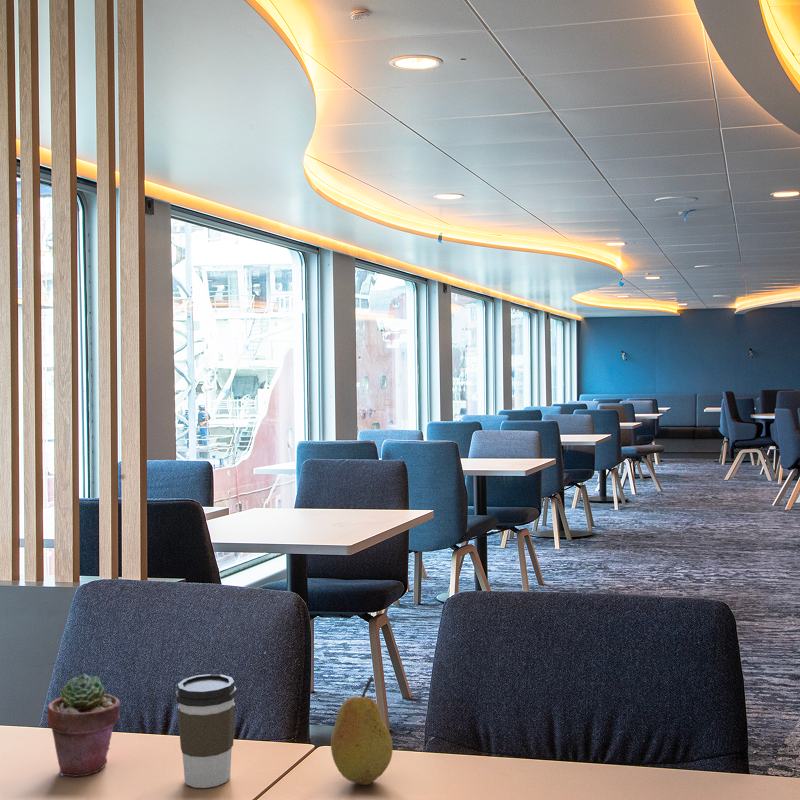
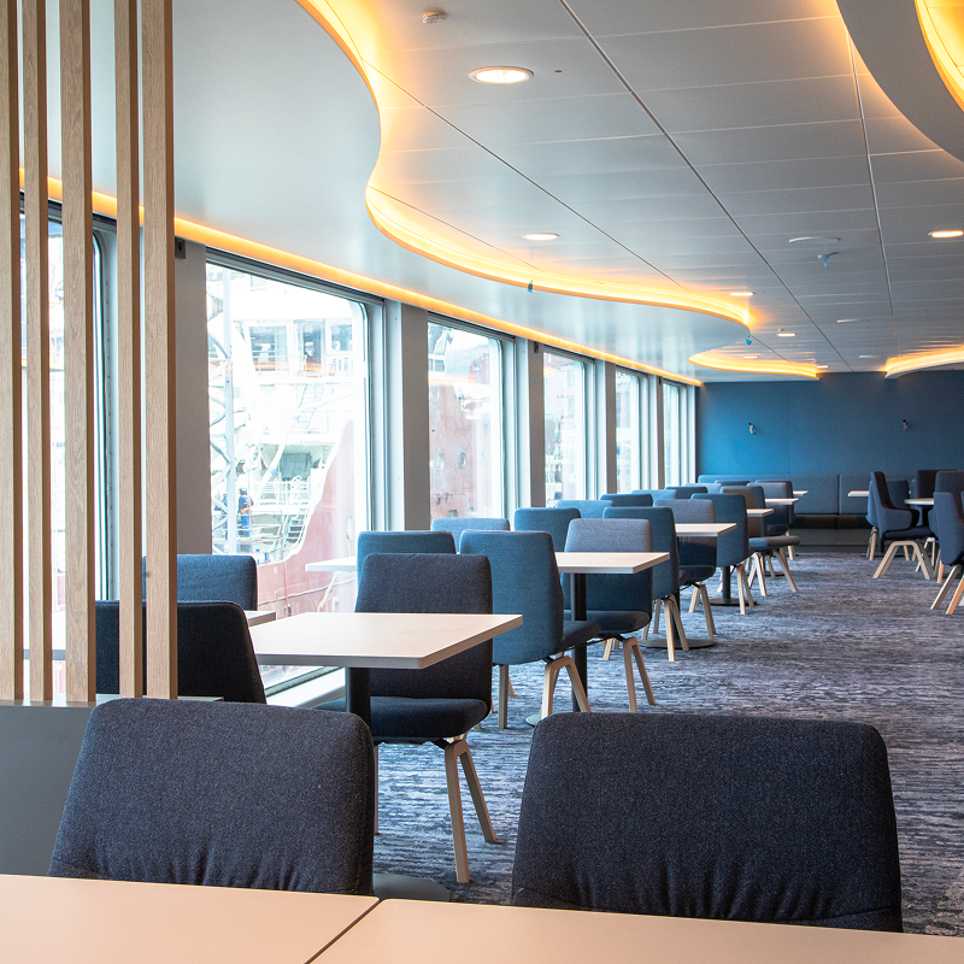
- coffee cup [174,673,238,789]
- potted succulent [46,673,121,778]
- fruit [330,676,394,786]
